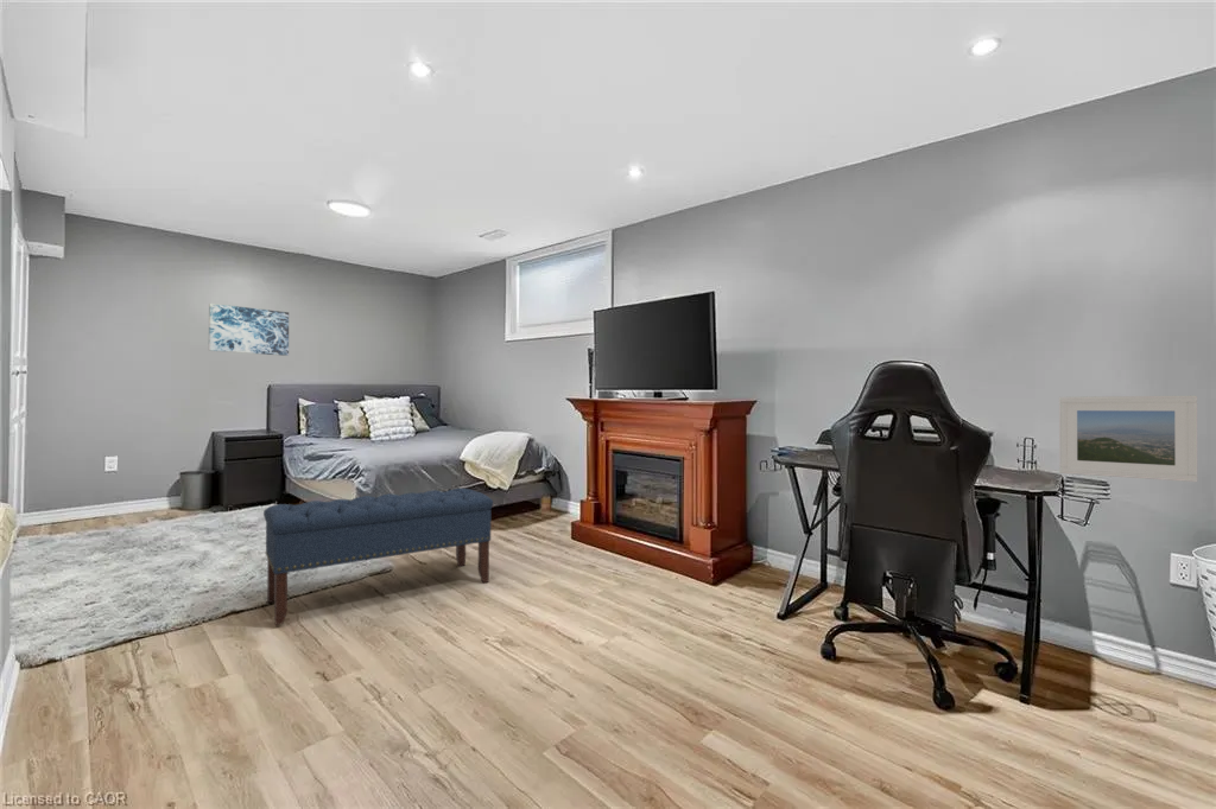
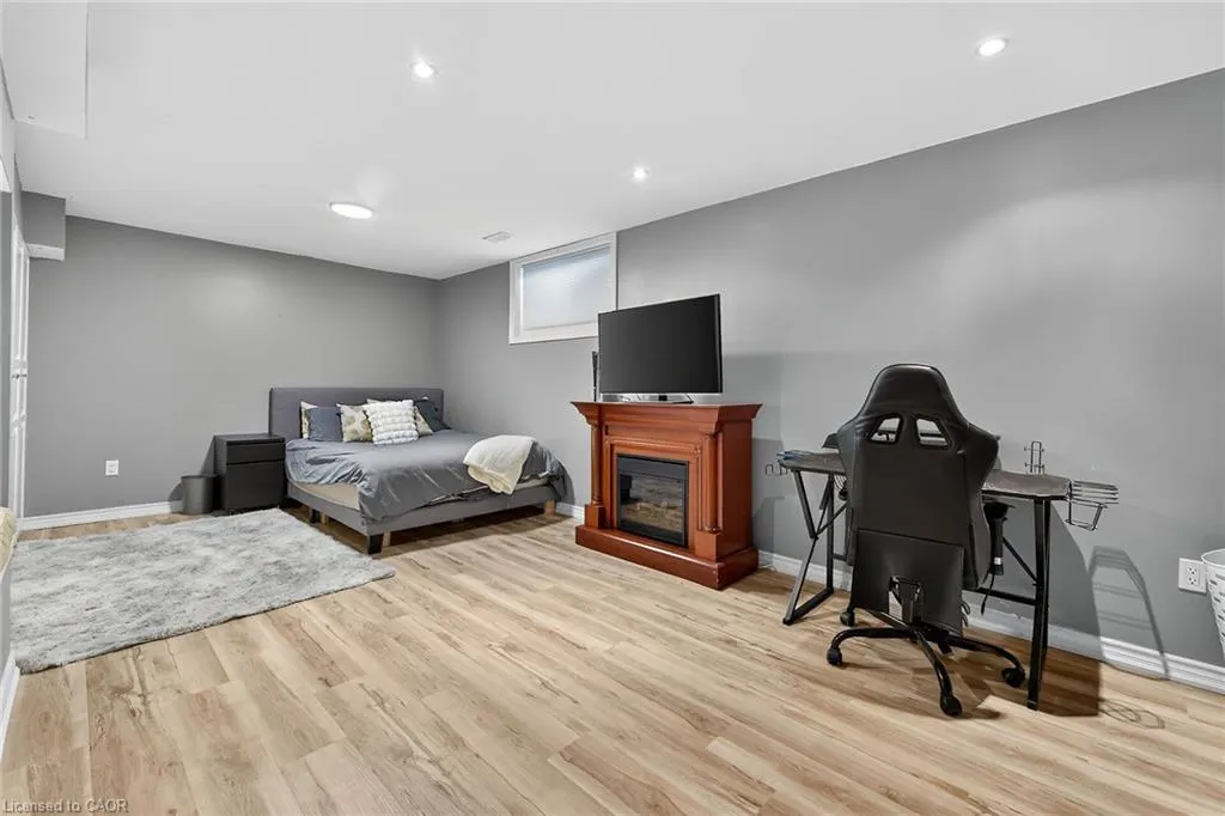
- bench [262,488,494,626]
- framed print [1058,395,1198,483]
- wall art [208,302,290,357]
